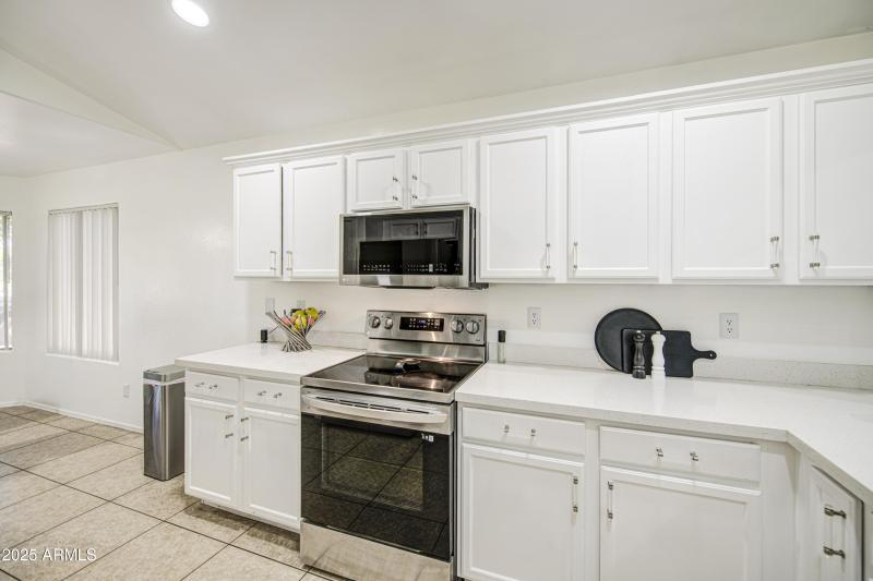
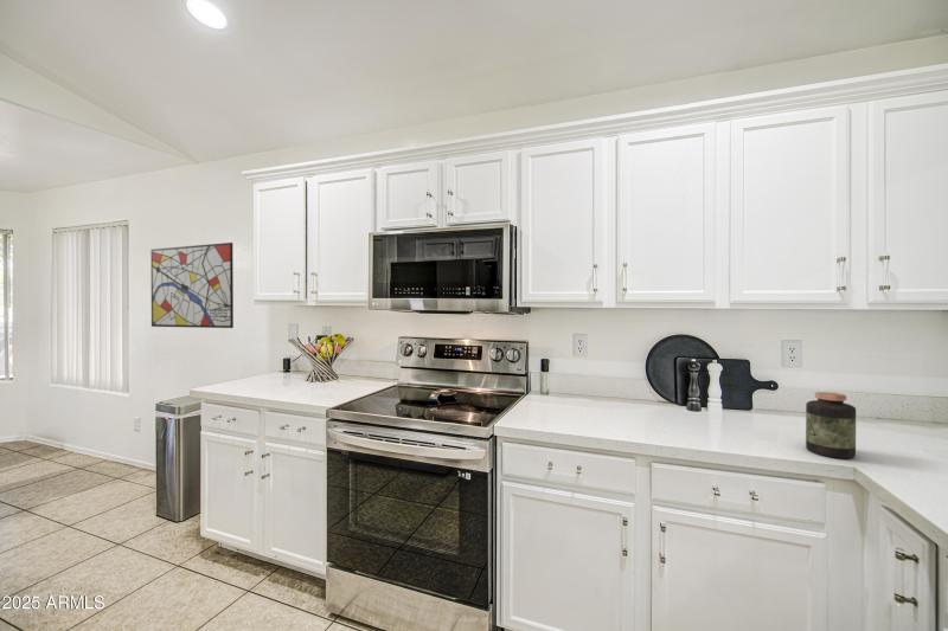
+ jar [805,391,857,459]
+ wall art [149,242,235,329]
